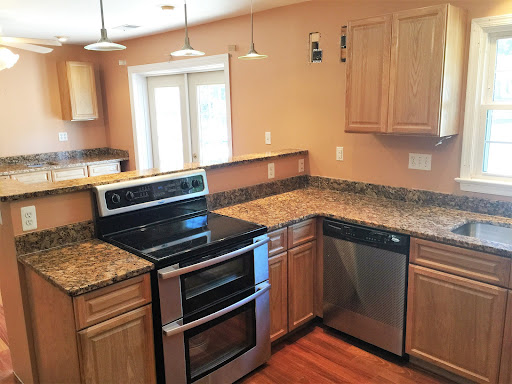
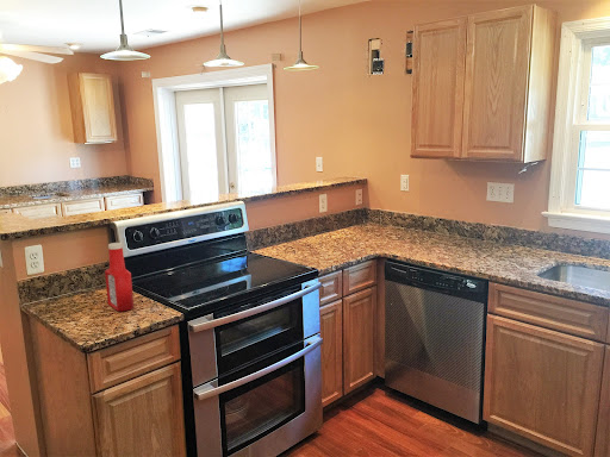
+ soap bottle [104,242,135,312]
